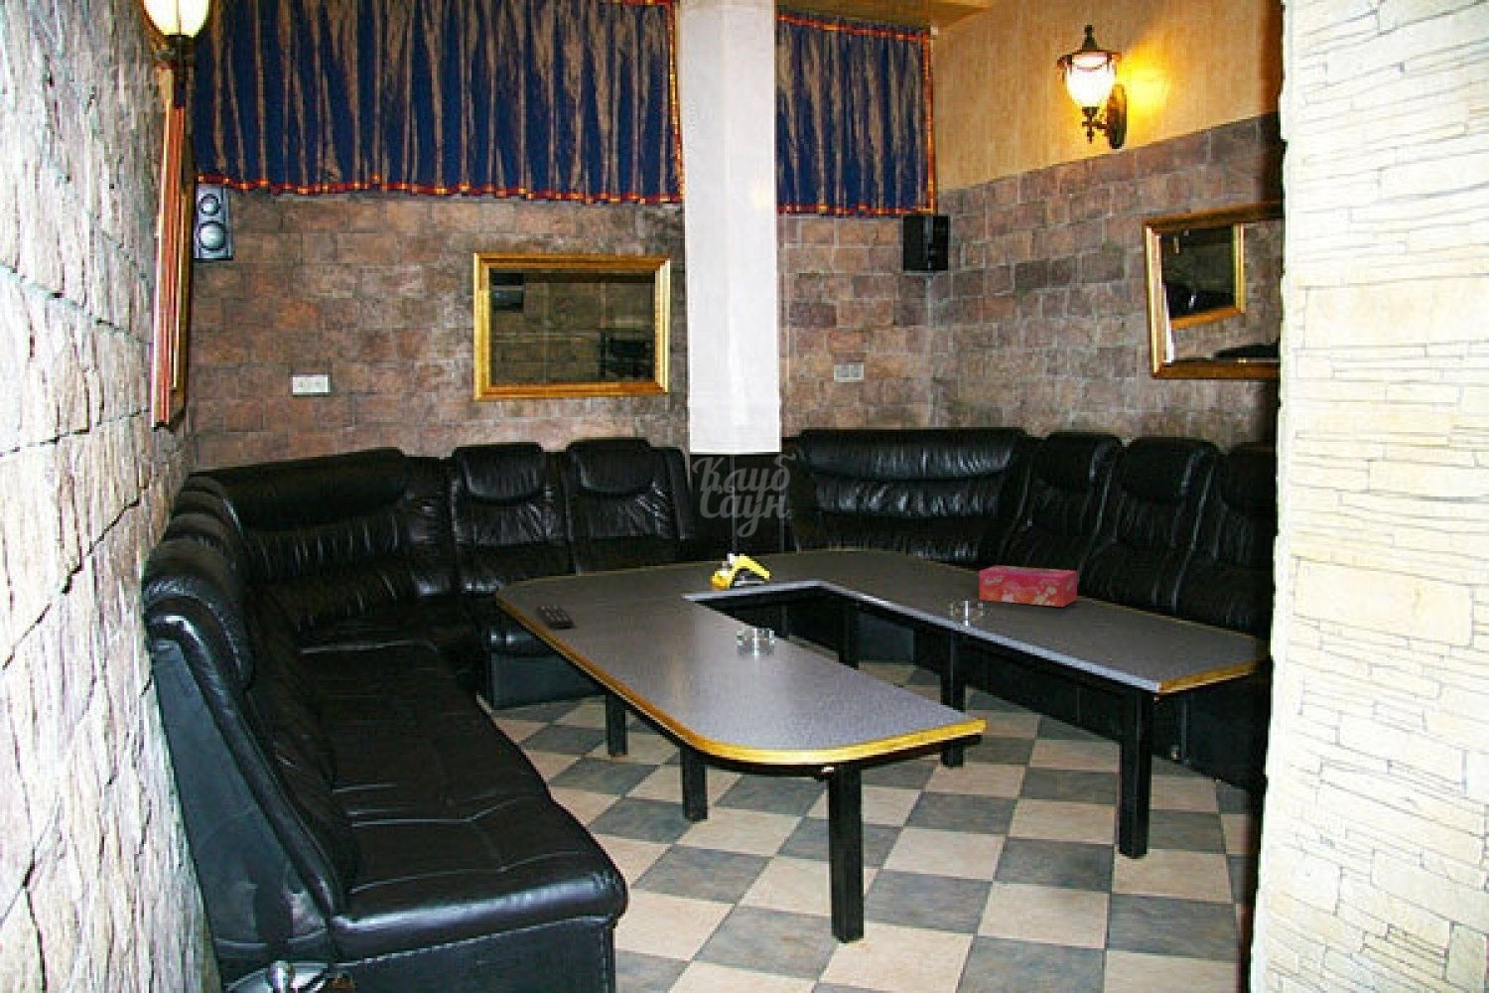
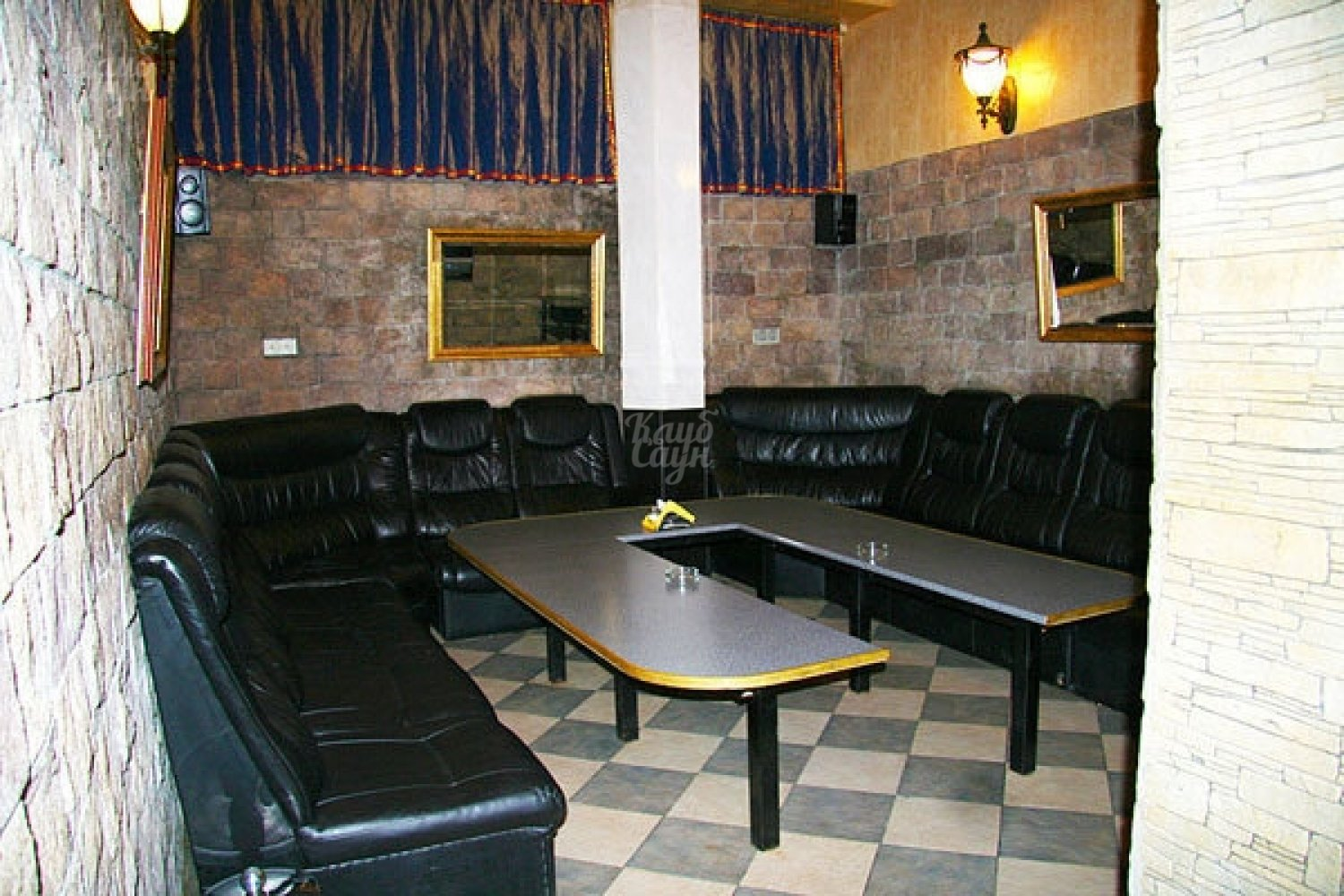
- tissue box [978,564,1078,607]
- remote control [536,604,575,628]
